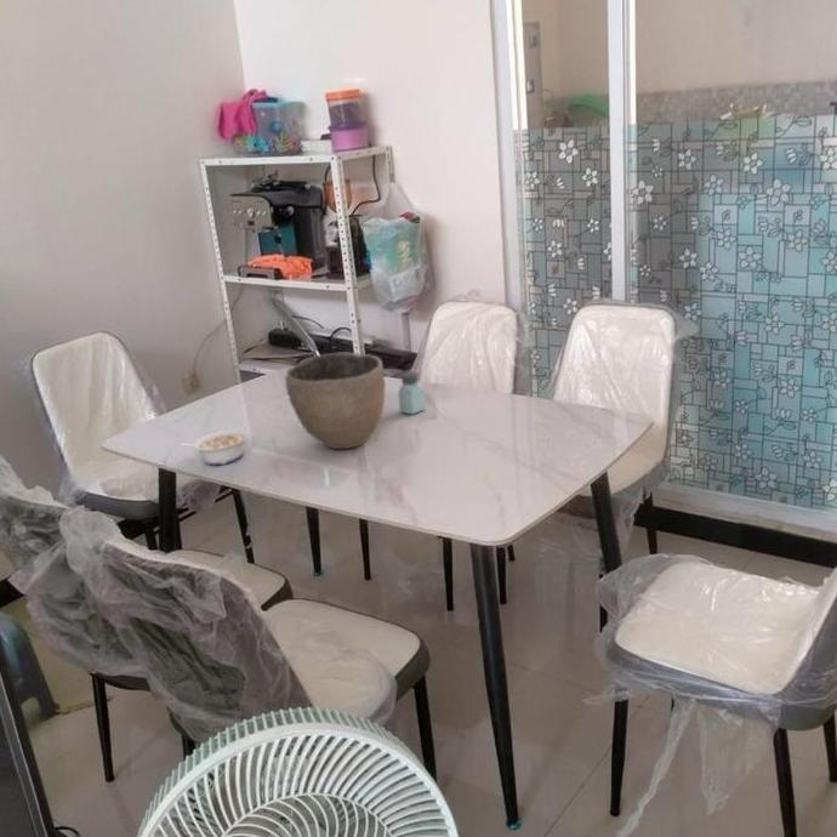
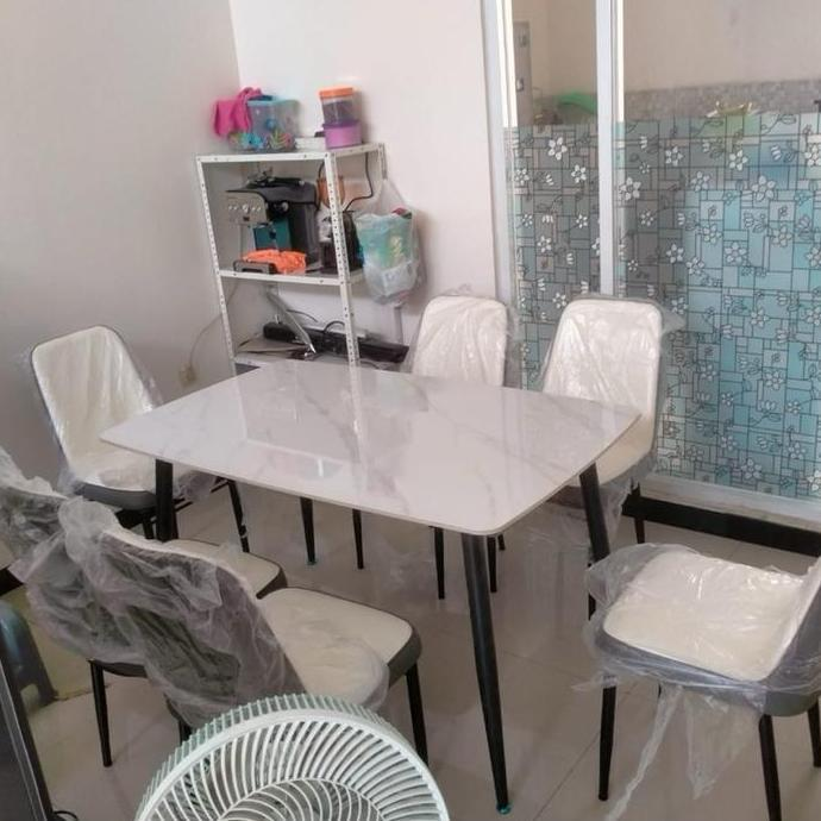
- bowl [284,352,387,450]
- saltshaker [397,371,427,415]
- legume [180,427,250,466]
